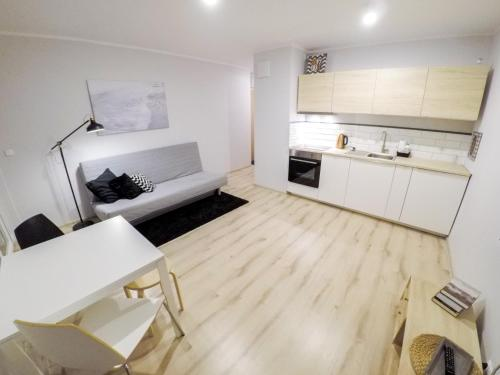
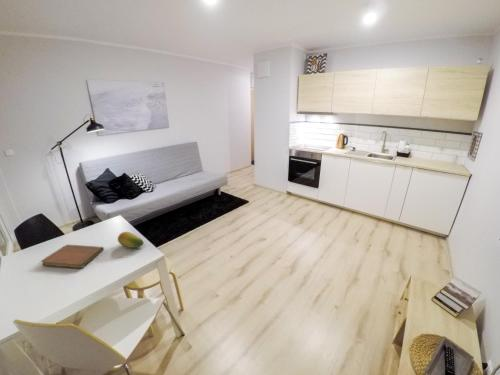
+ fruit [117,231,145,249]
+ notebook [40,244,105,269]
